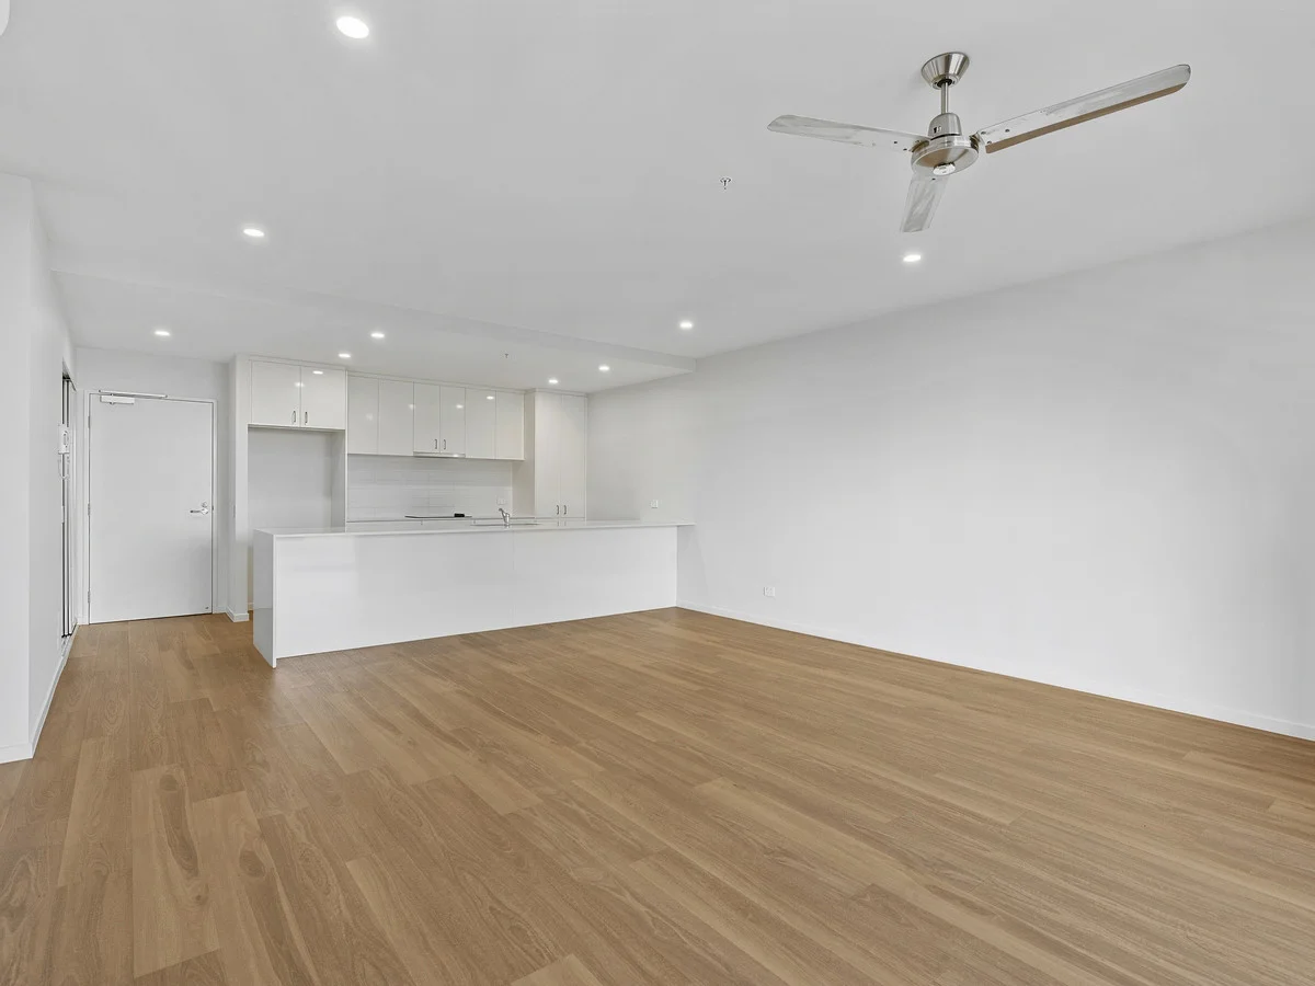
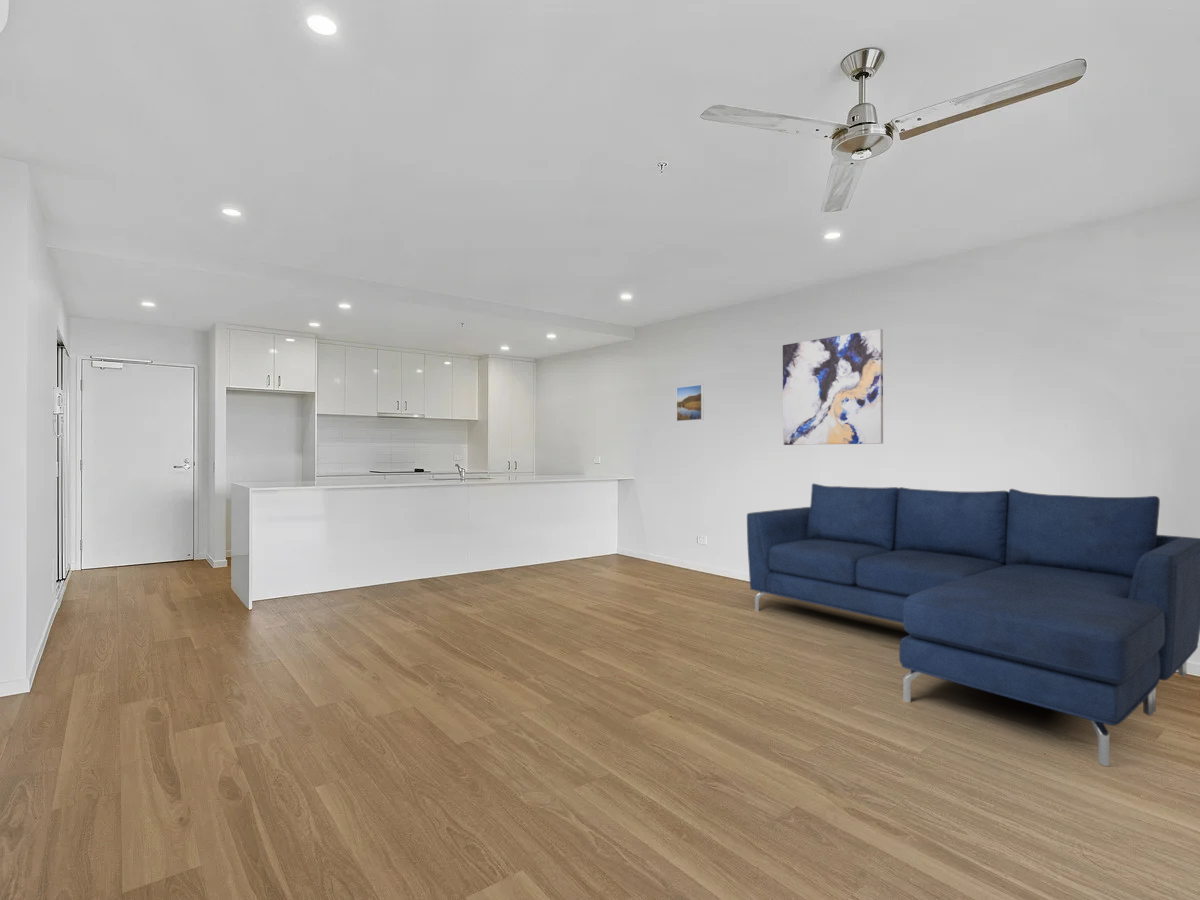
+ sofa [746,482,1200,767]
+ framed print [676,384,705,422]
+ wall art [782,328,884,446]
